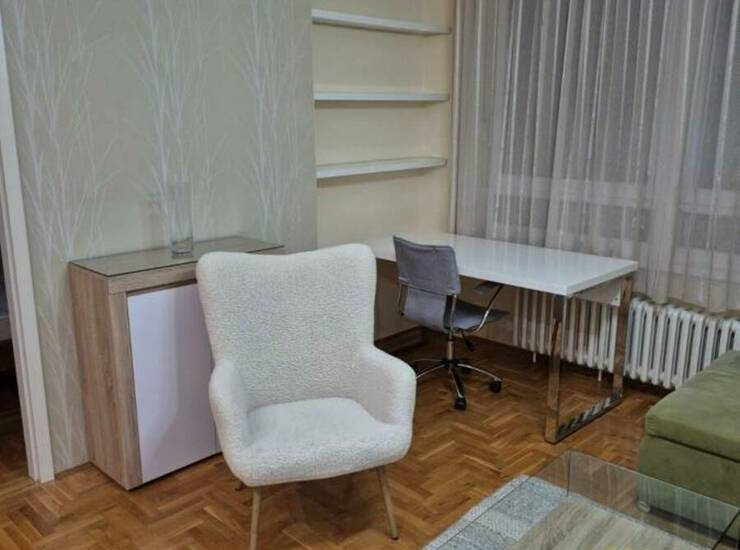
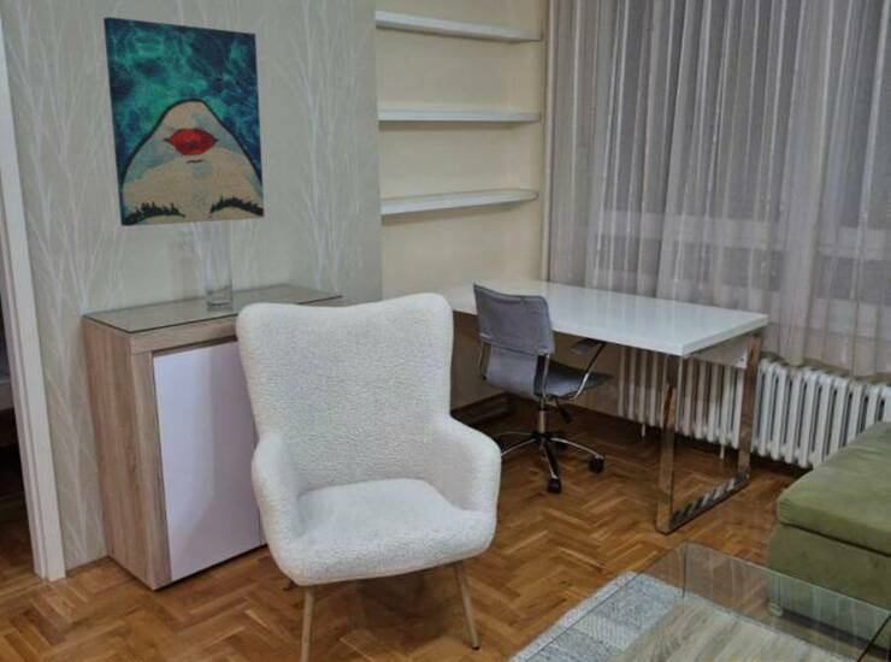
+ wall art [102,16,266,227]
